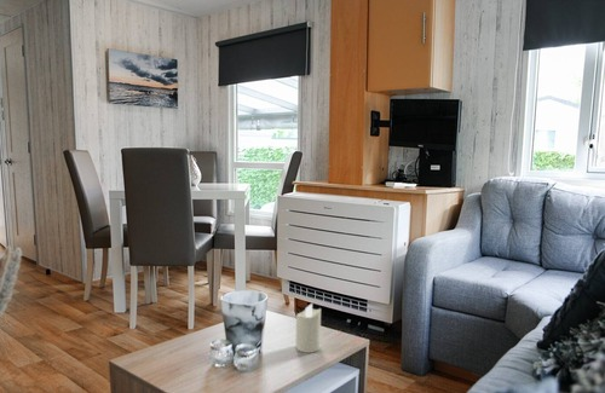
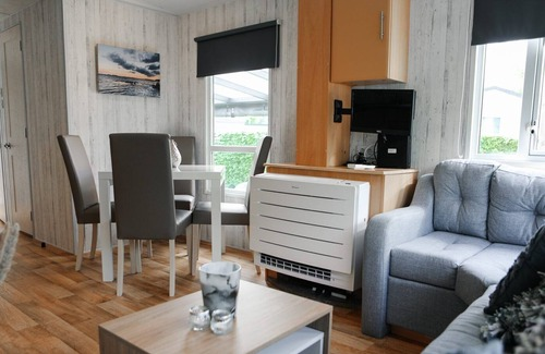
- candle [295,302,322,354]
